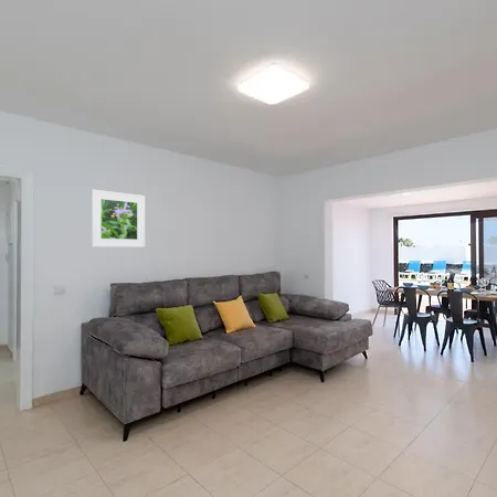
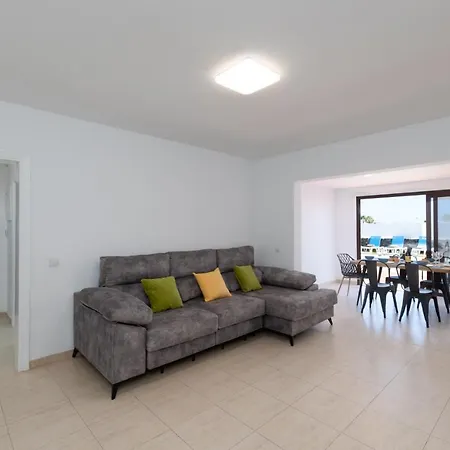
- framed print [91,189,146,248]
